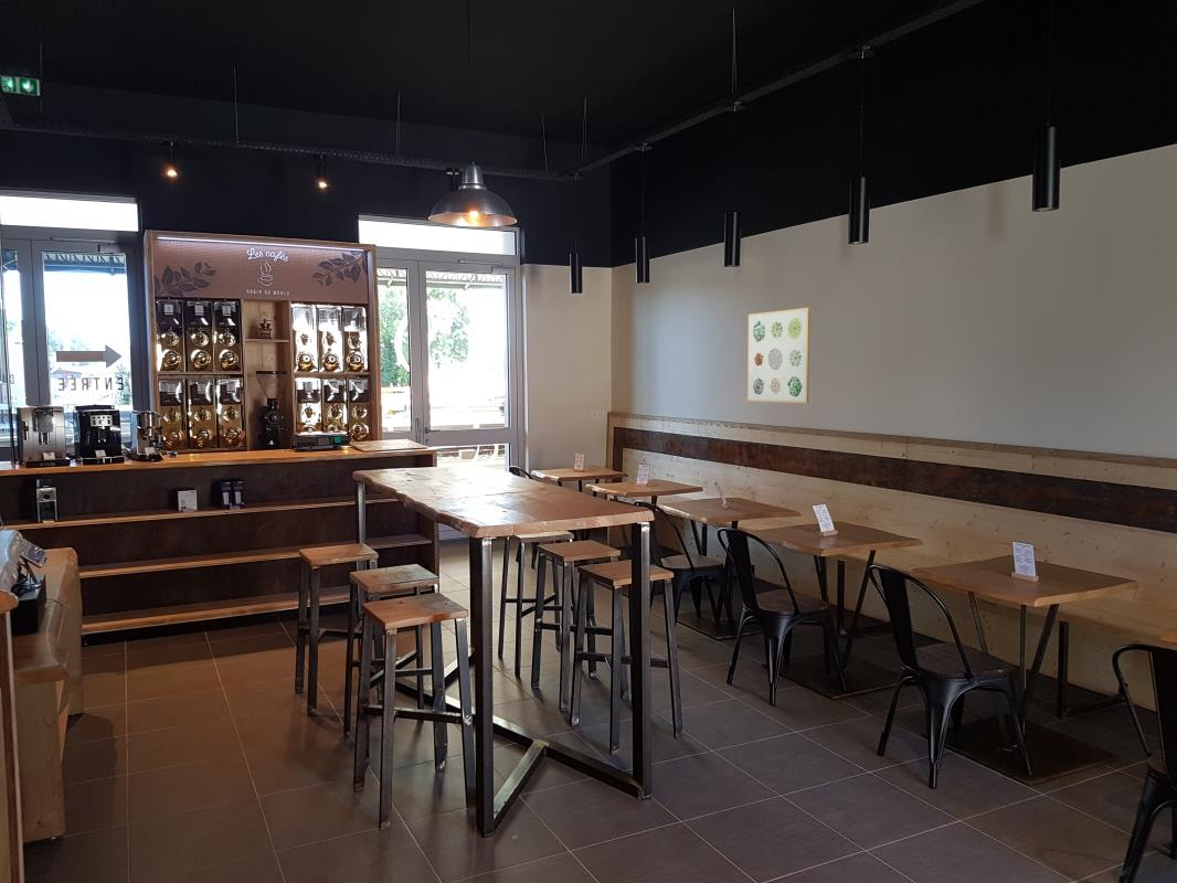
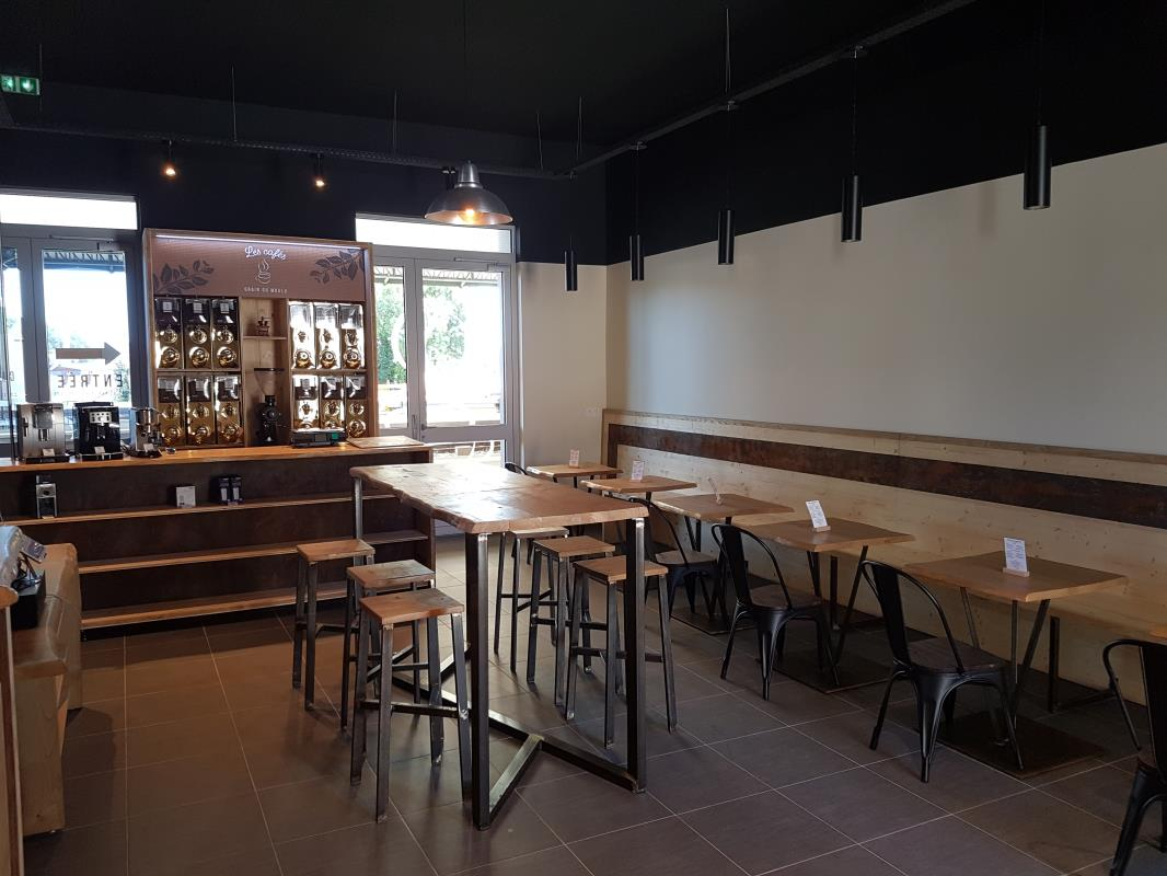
- wall art [746,307,810,404]
